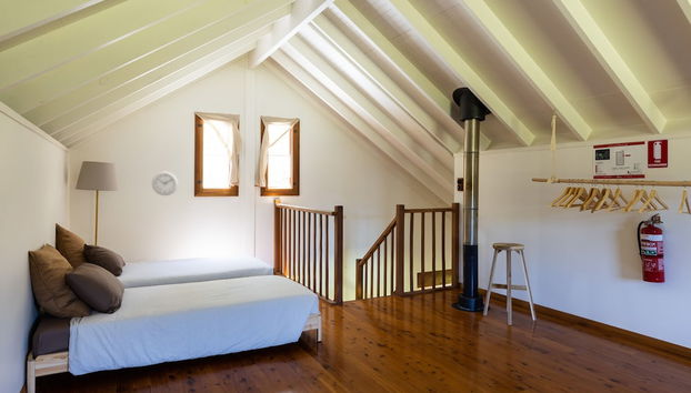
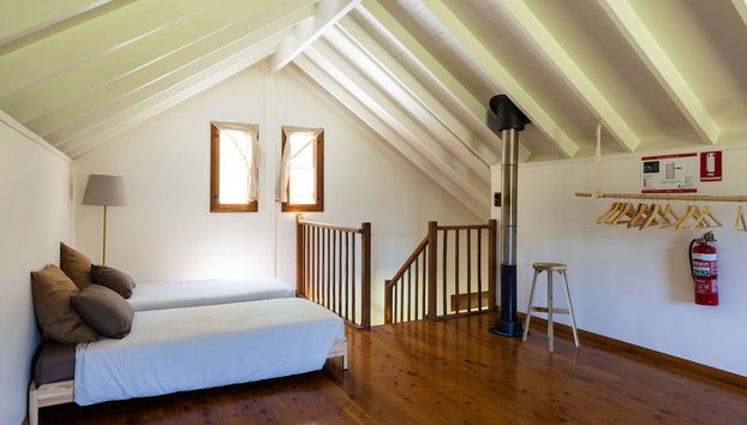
- wall clock [151,171,179,196]
